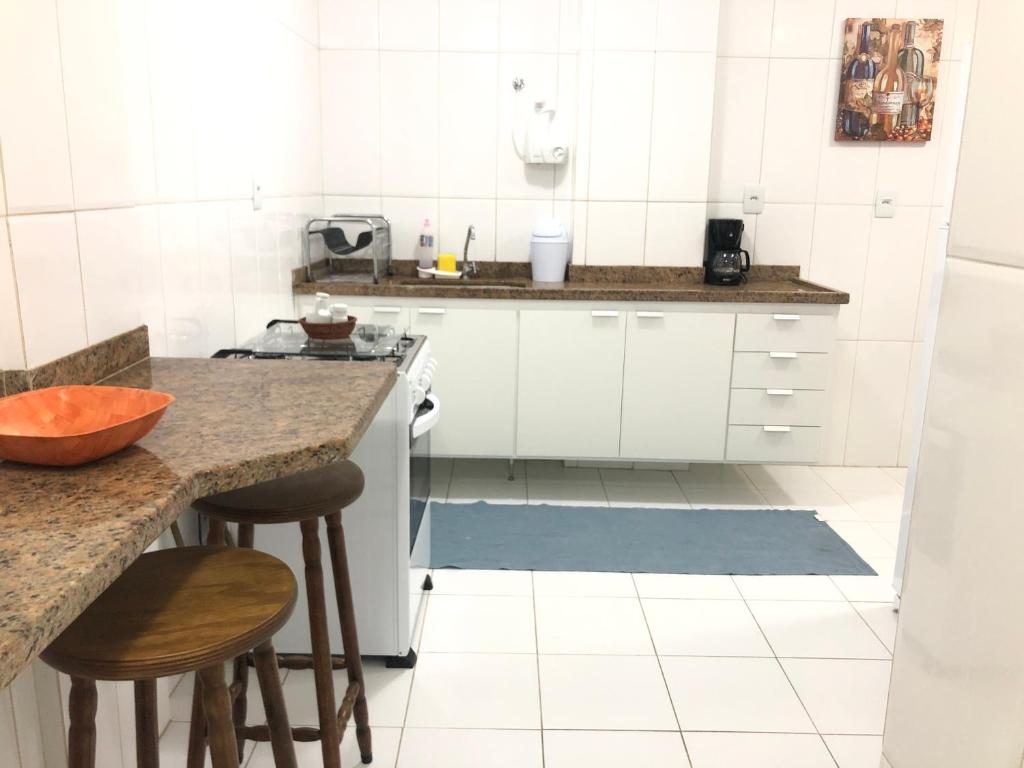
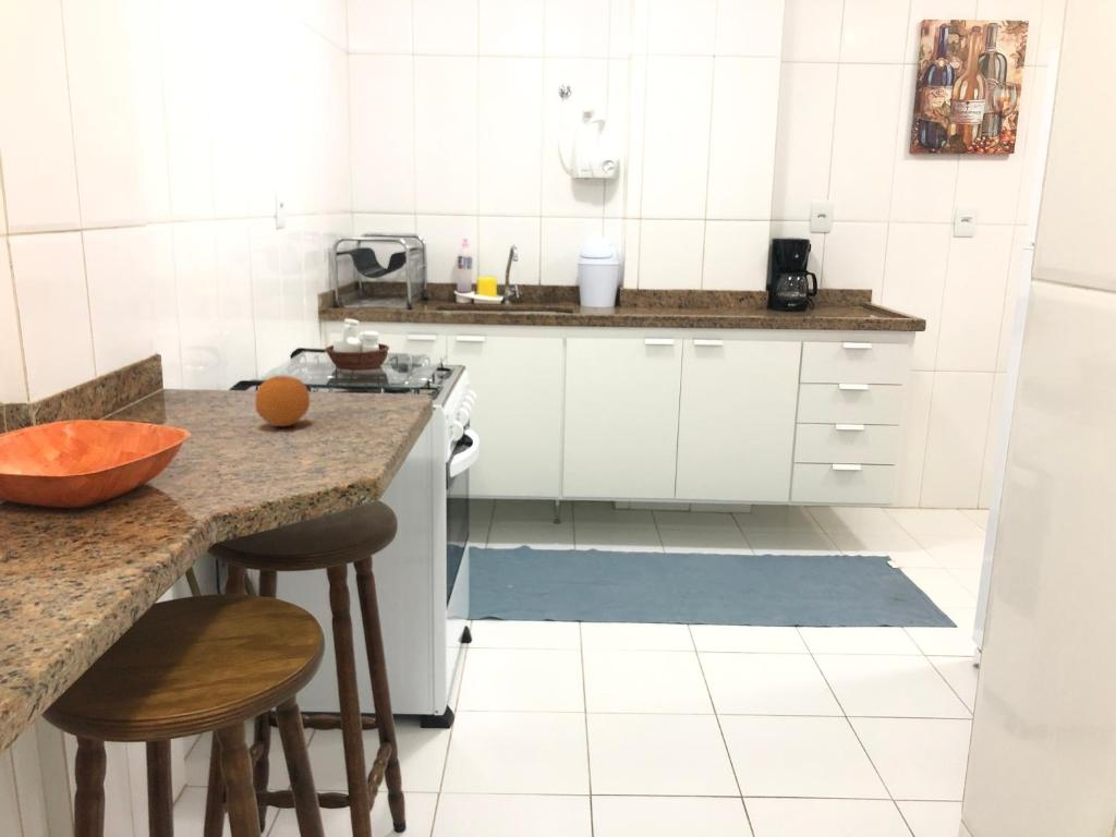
+ fruit [254,375,311,427]
